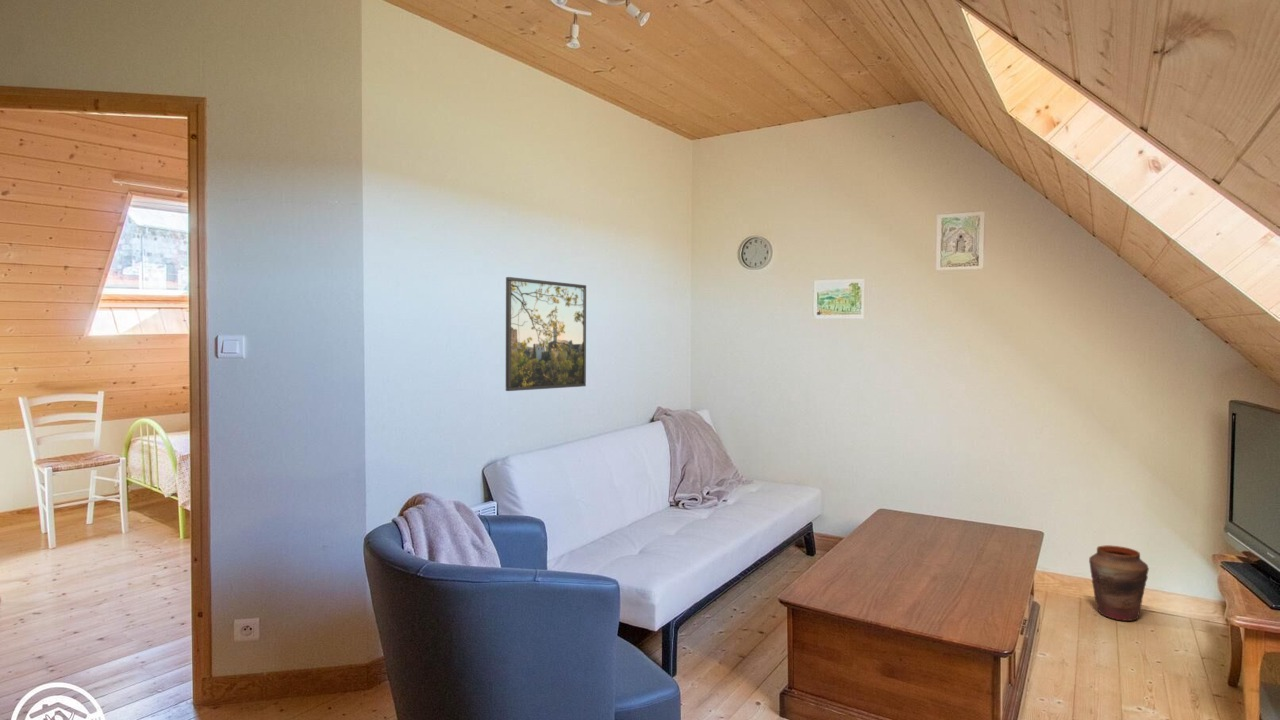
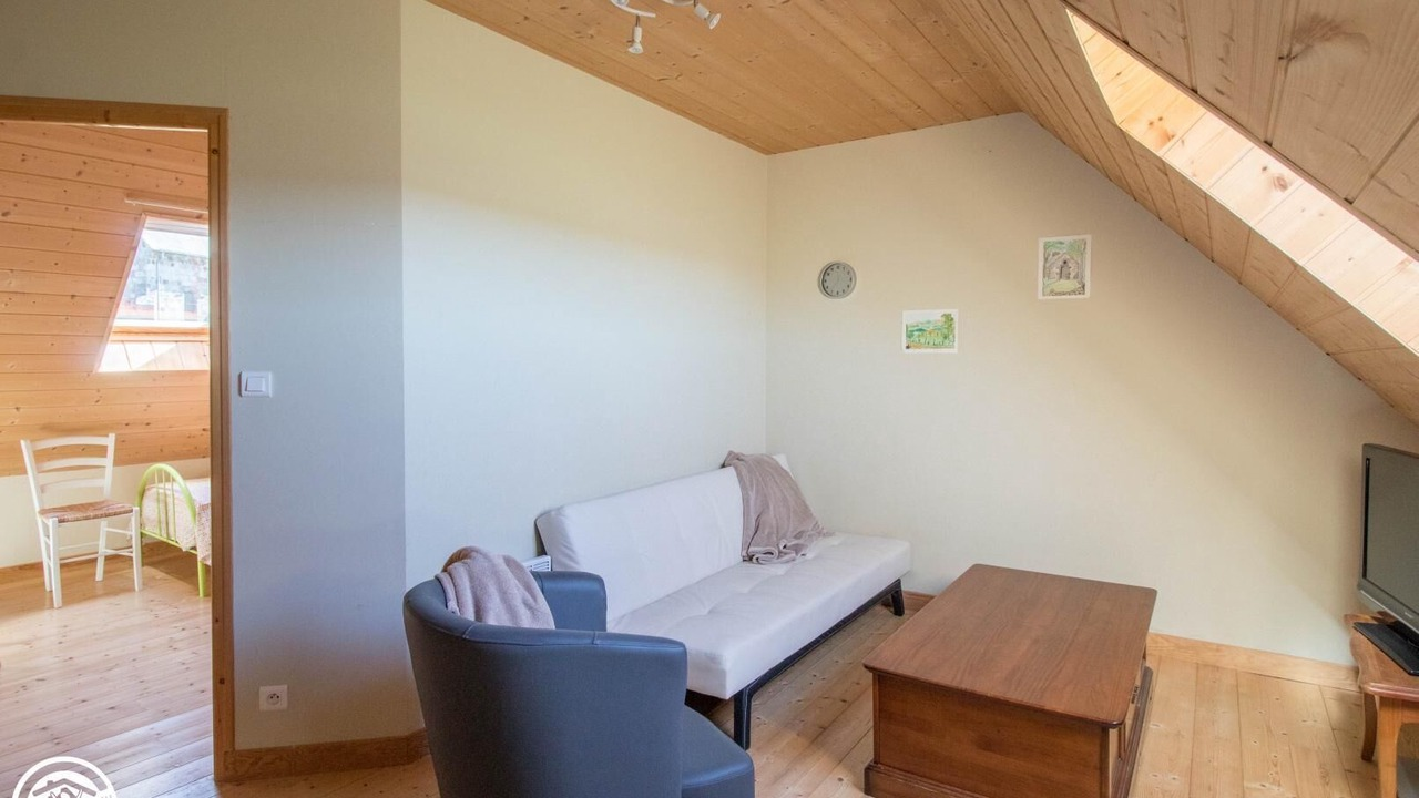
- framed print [505,276,587,392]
- vase [1088,544,1150,622]
